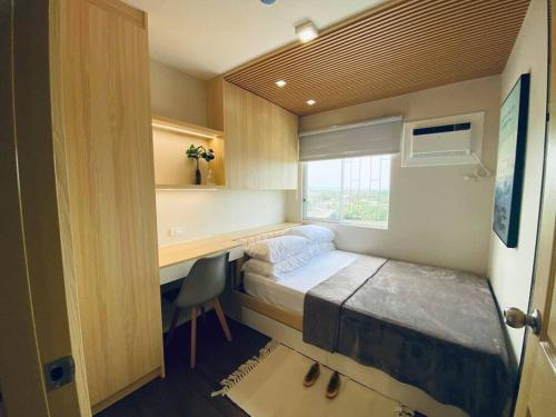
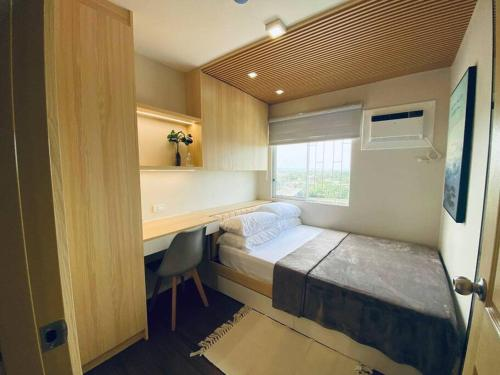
- shoes [302,361,341,398]
